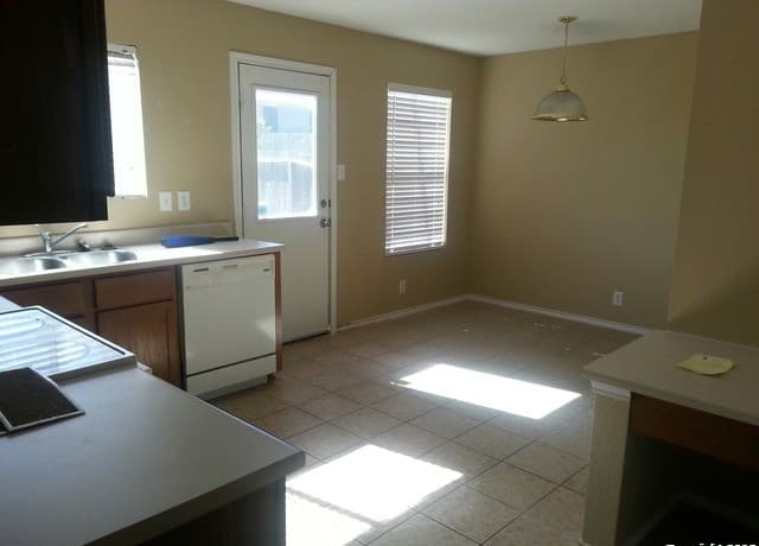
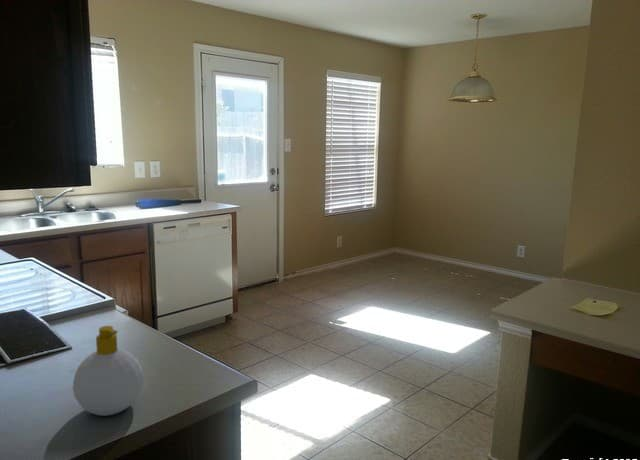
+ soap bottle [72,325,144,417]
